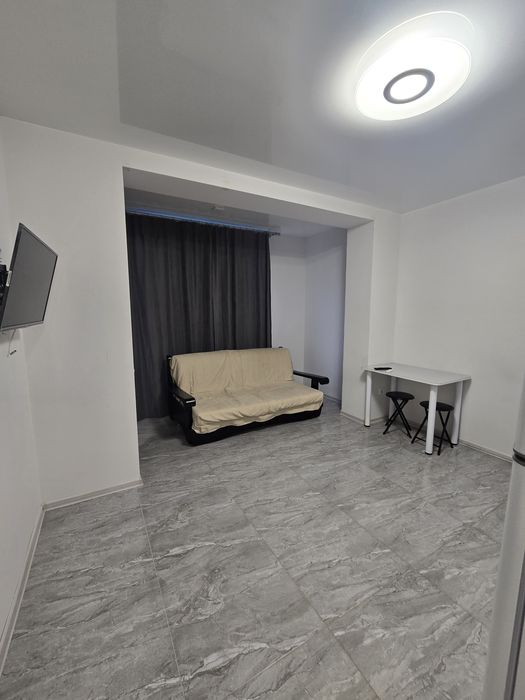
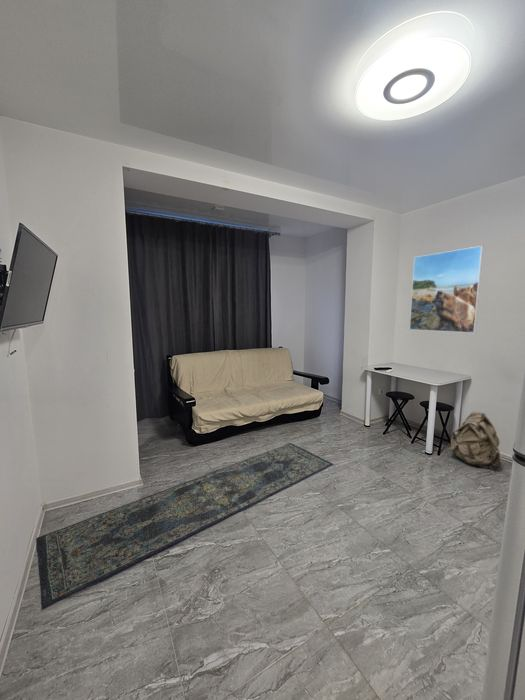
+ backpack [449,410,501,471]
+ rug [35,442,335,611]
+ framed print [409,245,484,334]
